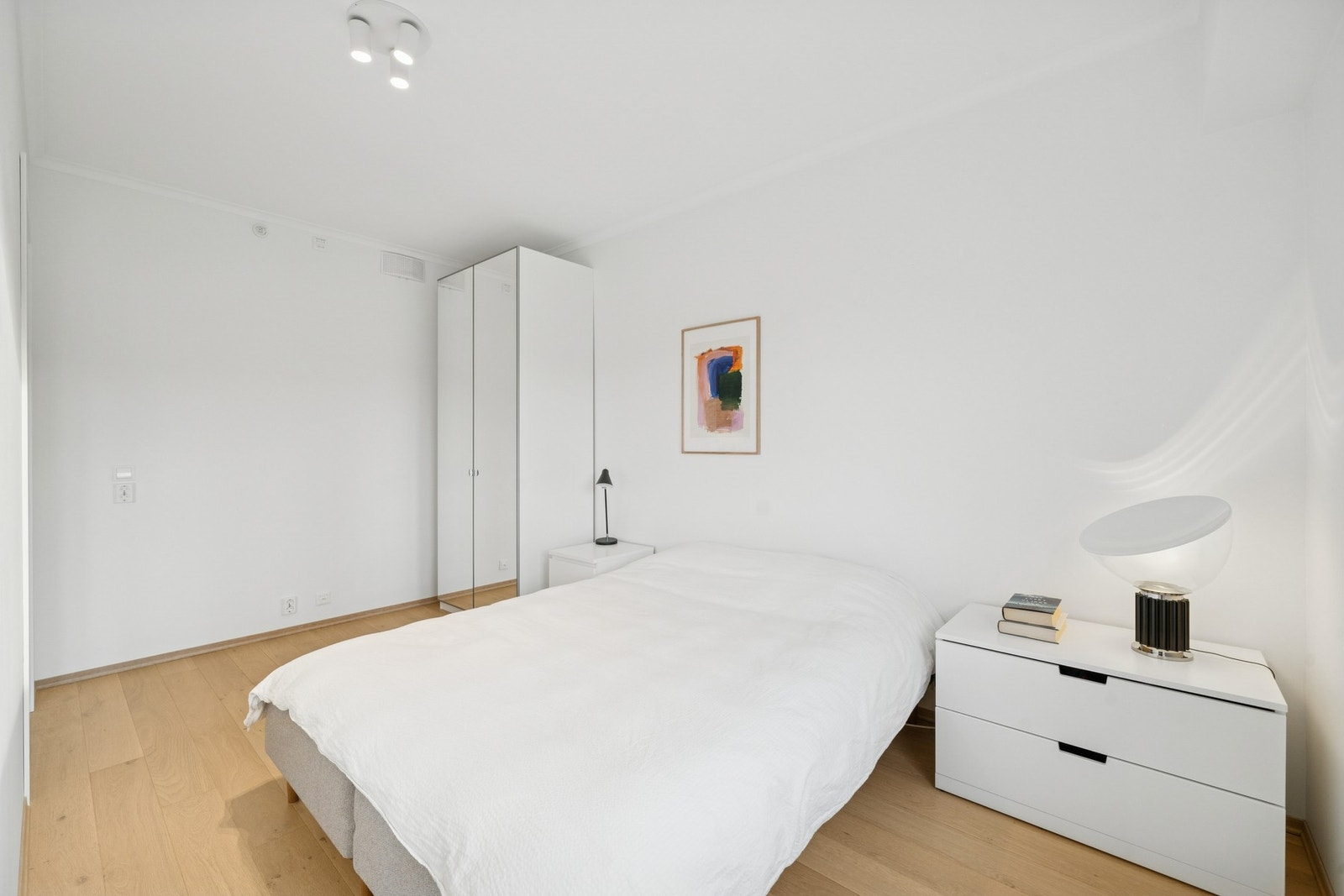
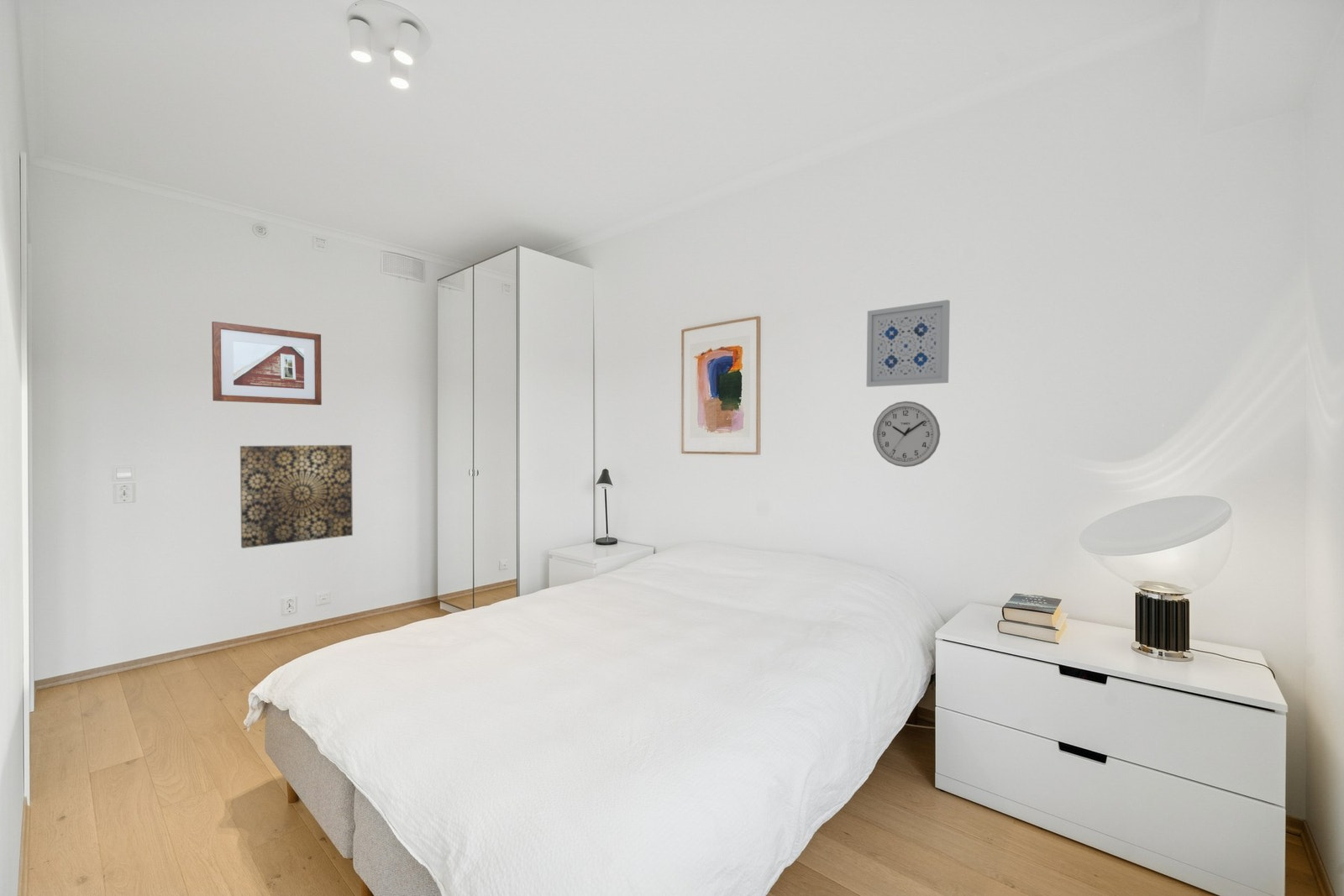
+ picture frame [211,321,323,406]
+ wall art [866,299,951,388]
+ wall clock [872,401,941,468]
+ wall art [239,444,354,549]
